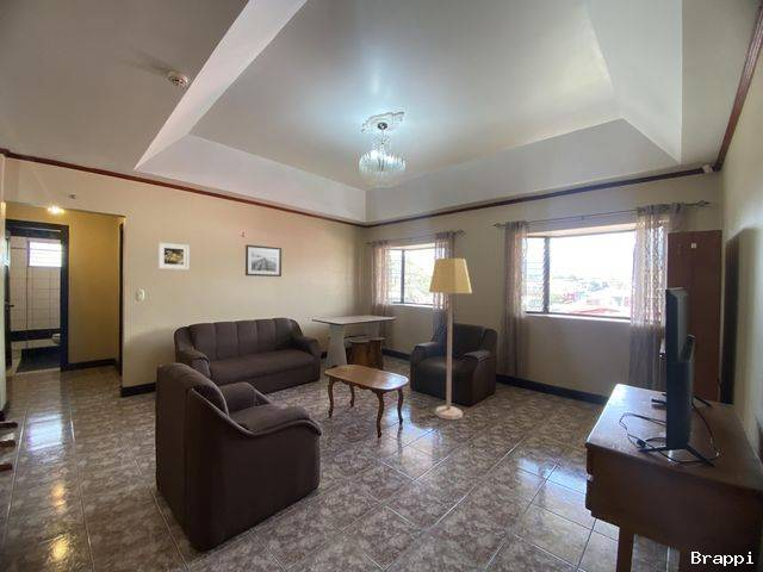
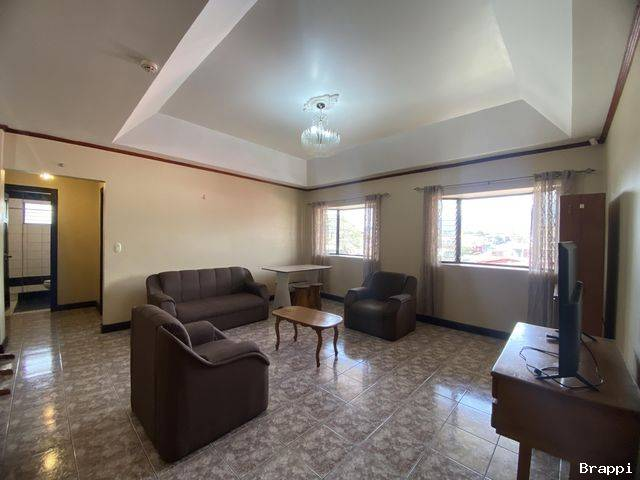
- lamp [428,257,473,421]
- wall art [244,243,283,278]
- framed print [157,242,190,271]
